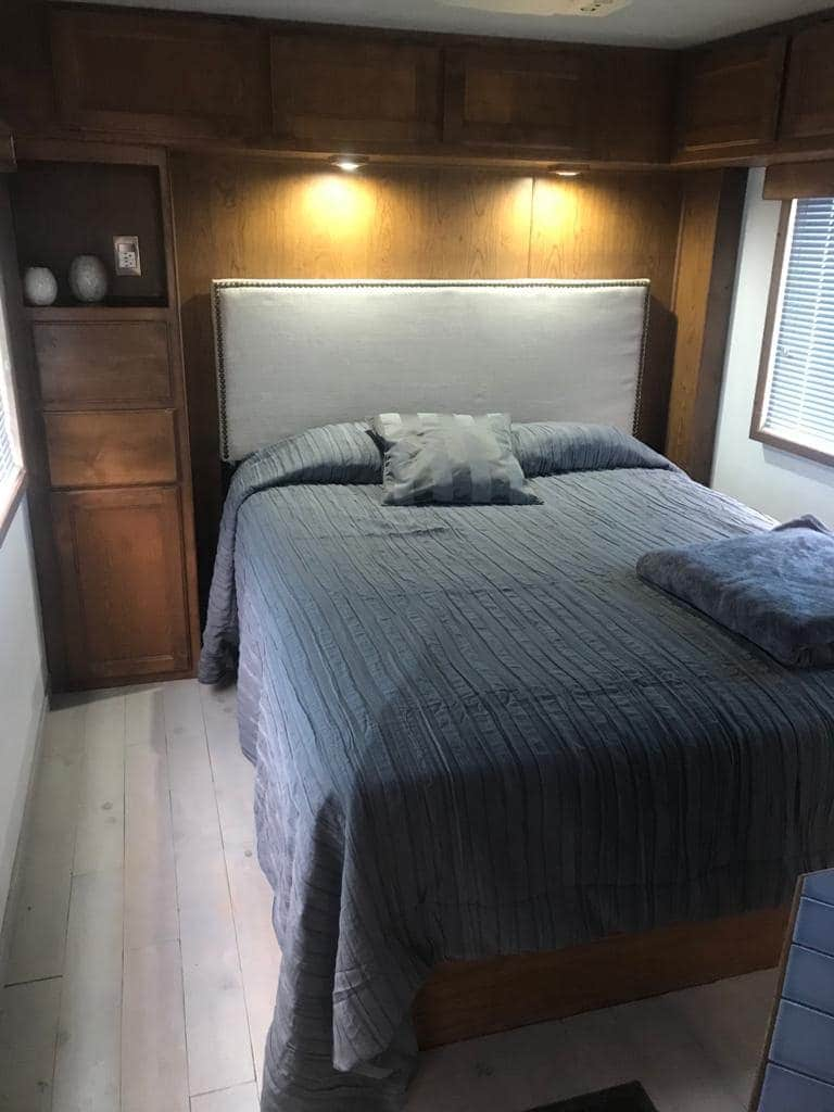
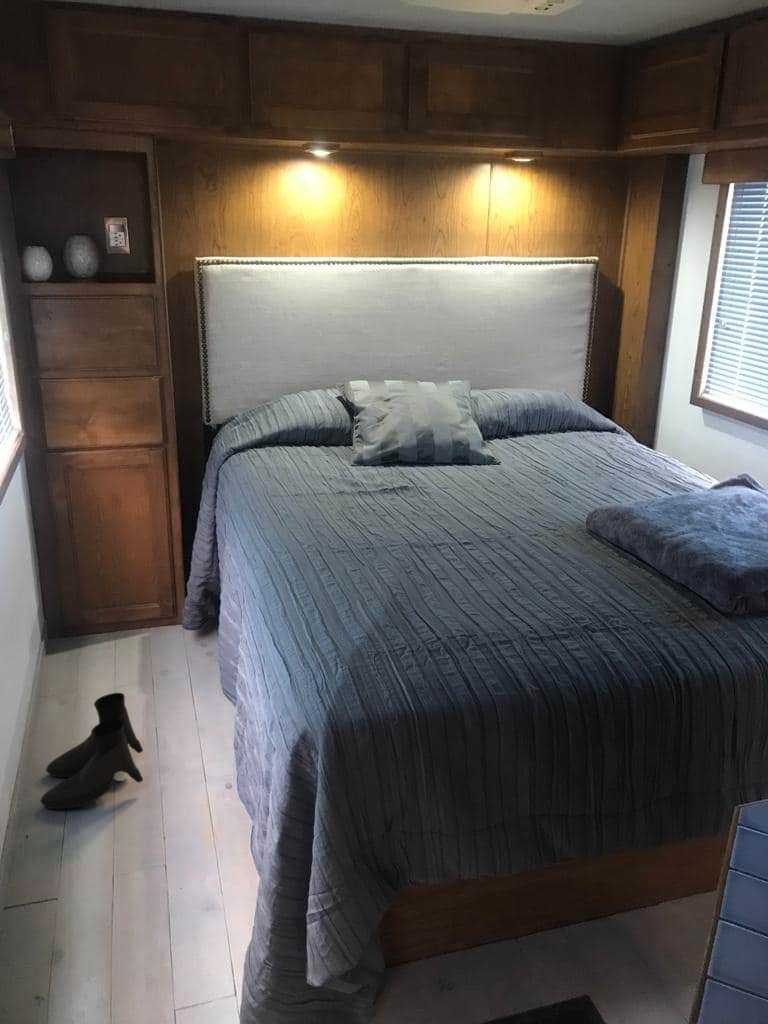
+ boots [39,692,144,810]
